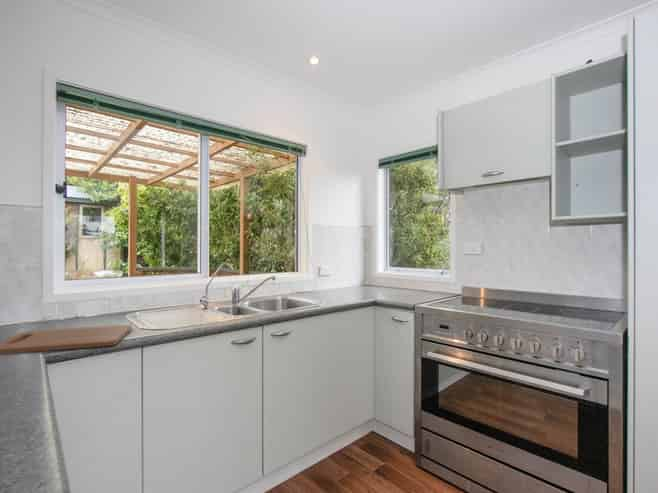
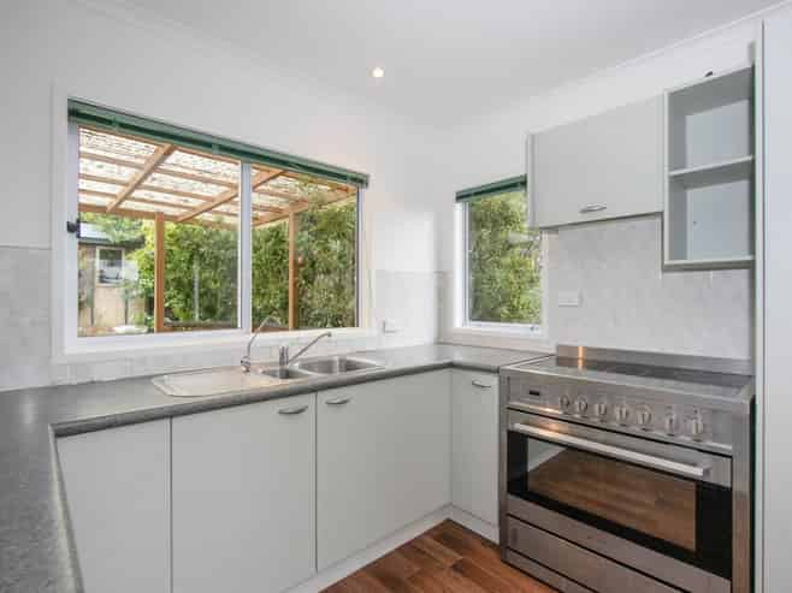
- cutting board [0,324,133,355]
